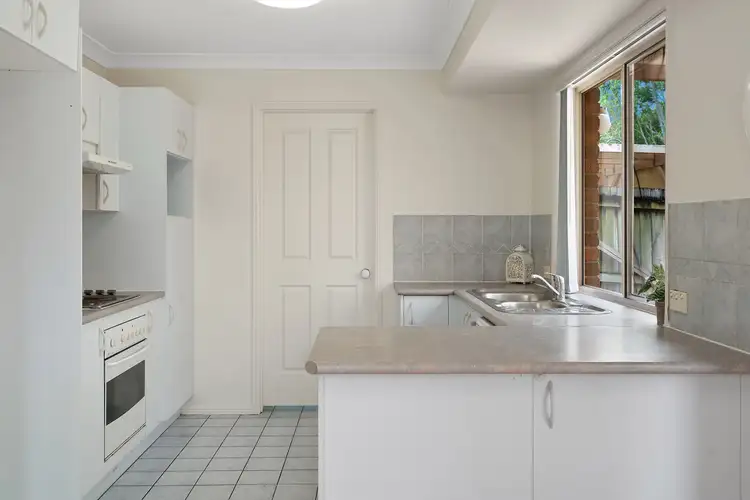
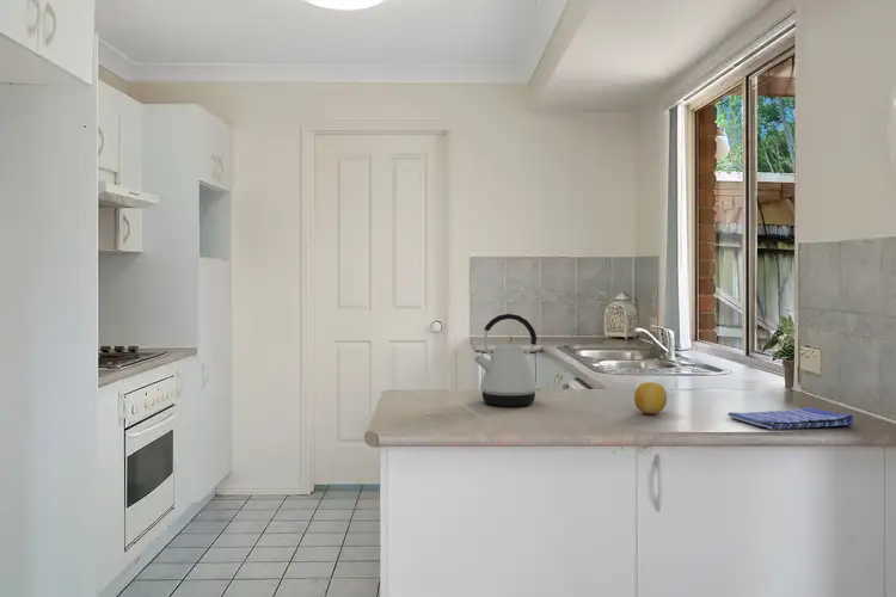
+ dish towel [726,406,855,430]
+ fruit [633,381,668,414]
+ kettle [473,313,542,407]
